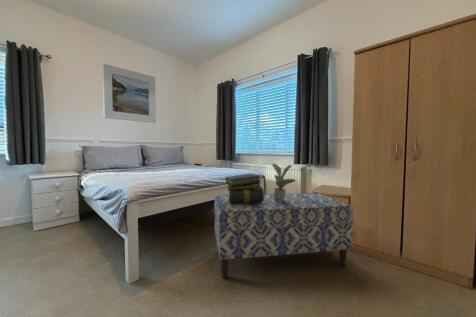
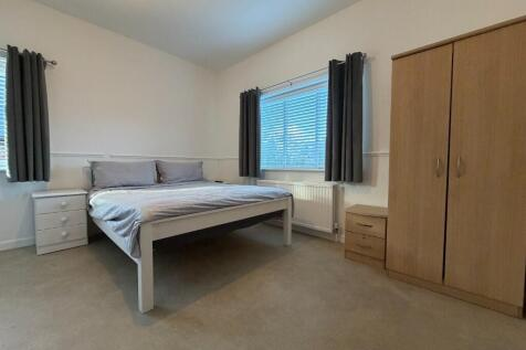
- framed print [102,63,157,124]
- potted plant [271,163,297,201]
- bench [213,192,354,280]
- stack of books [225,173,265,204]
